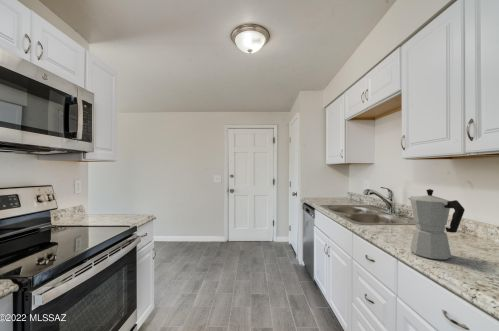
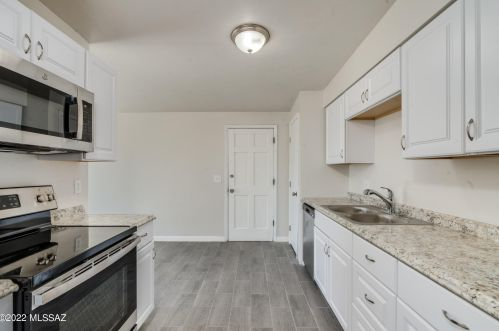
- moka pot [408,188,466,261]
